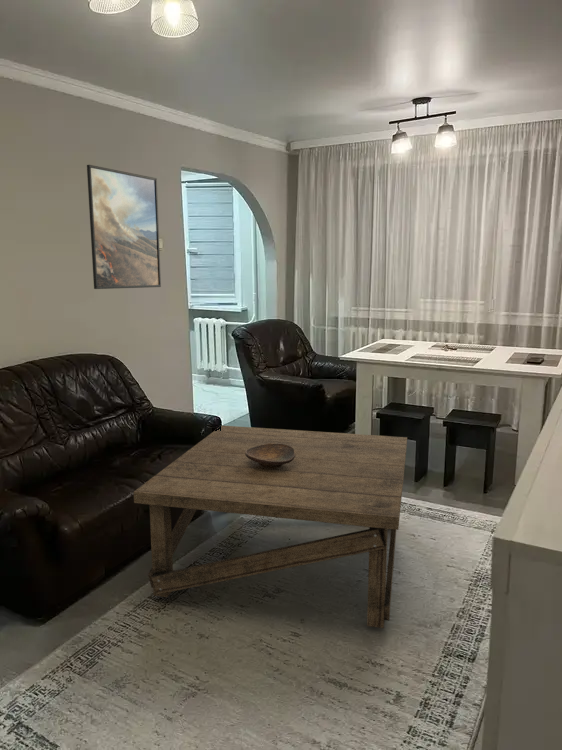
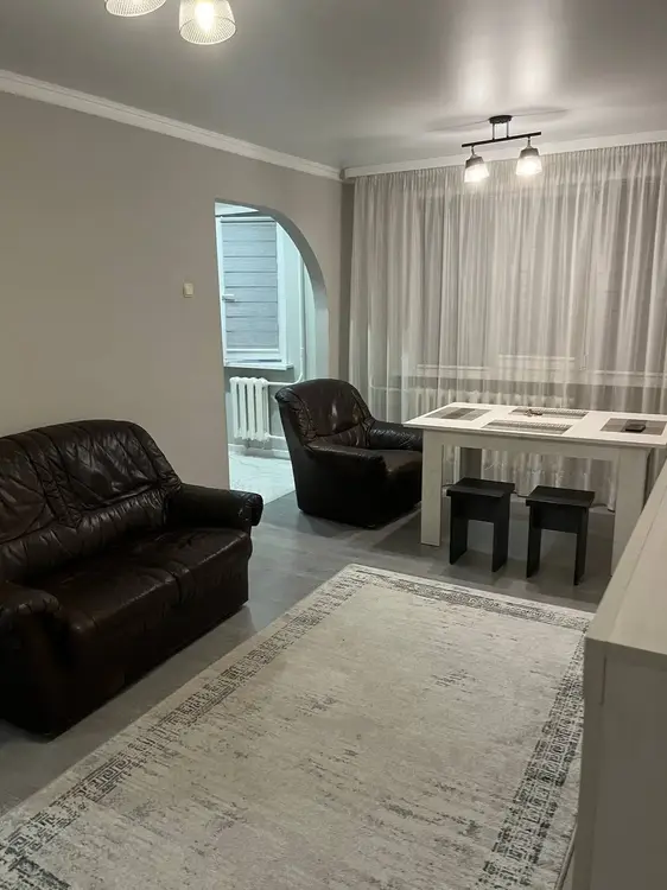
- coffee table [133,425,408,629]
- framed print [86,164,162,290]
- decorative bowl [245,443,296,468]
